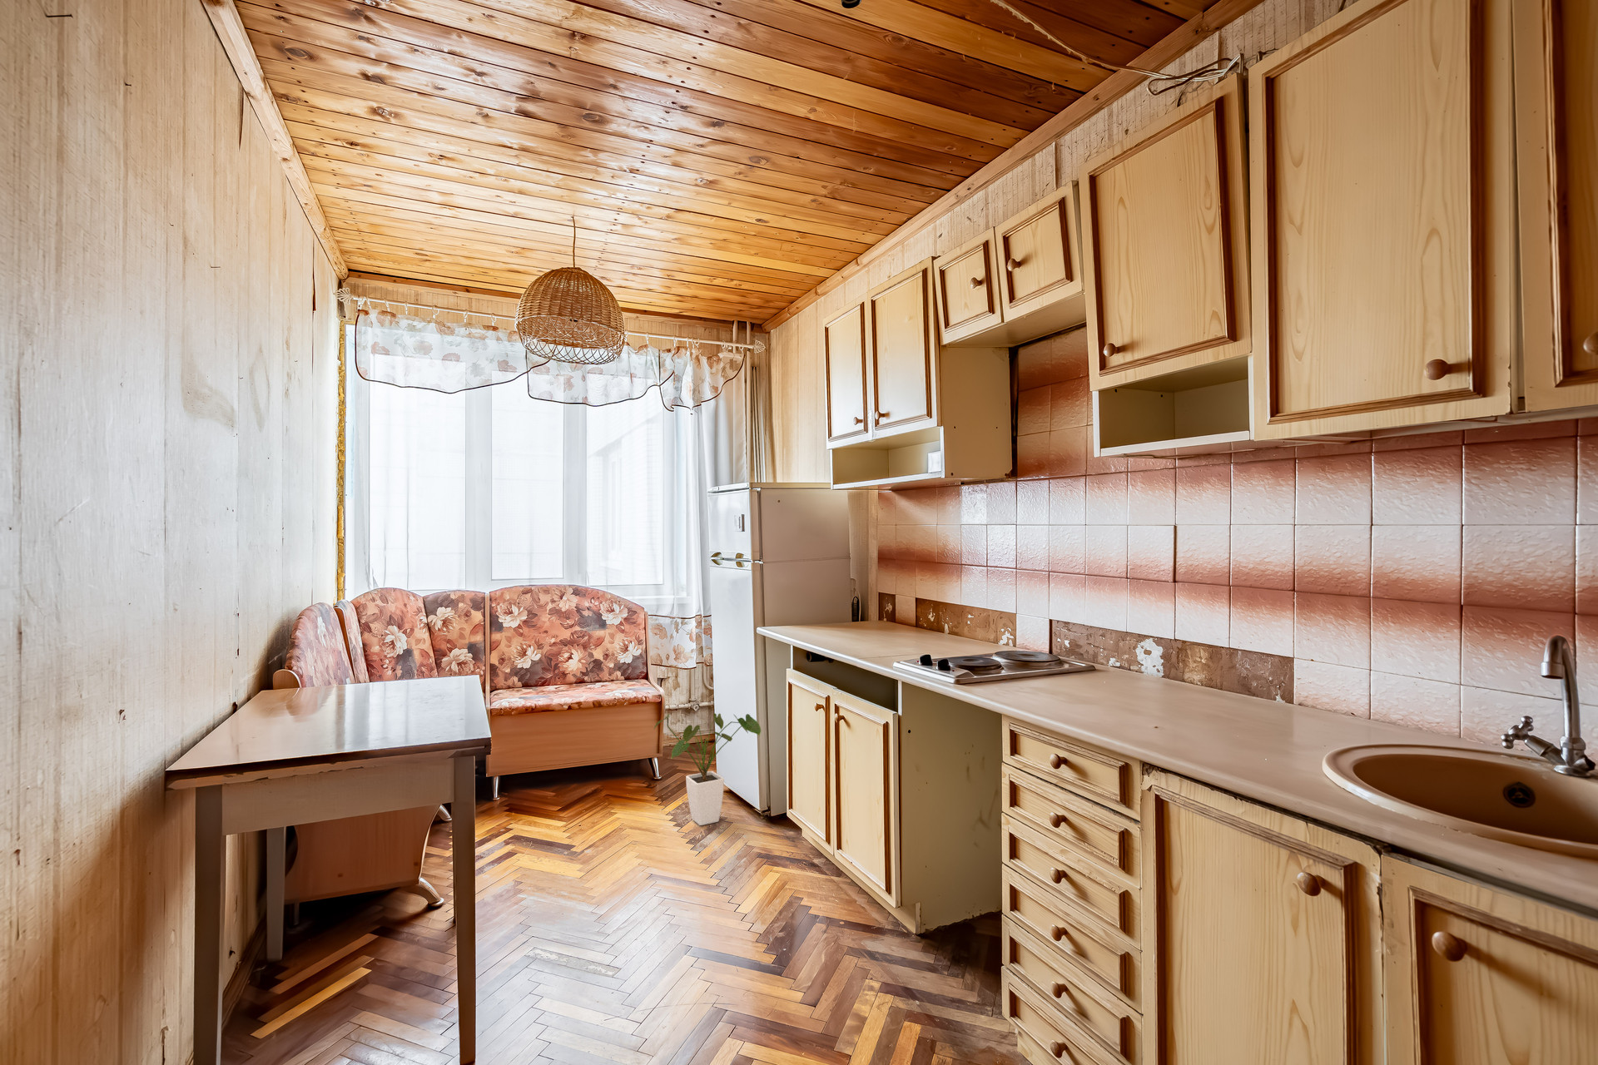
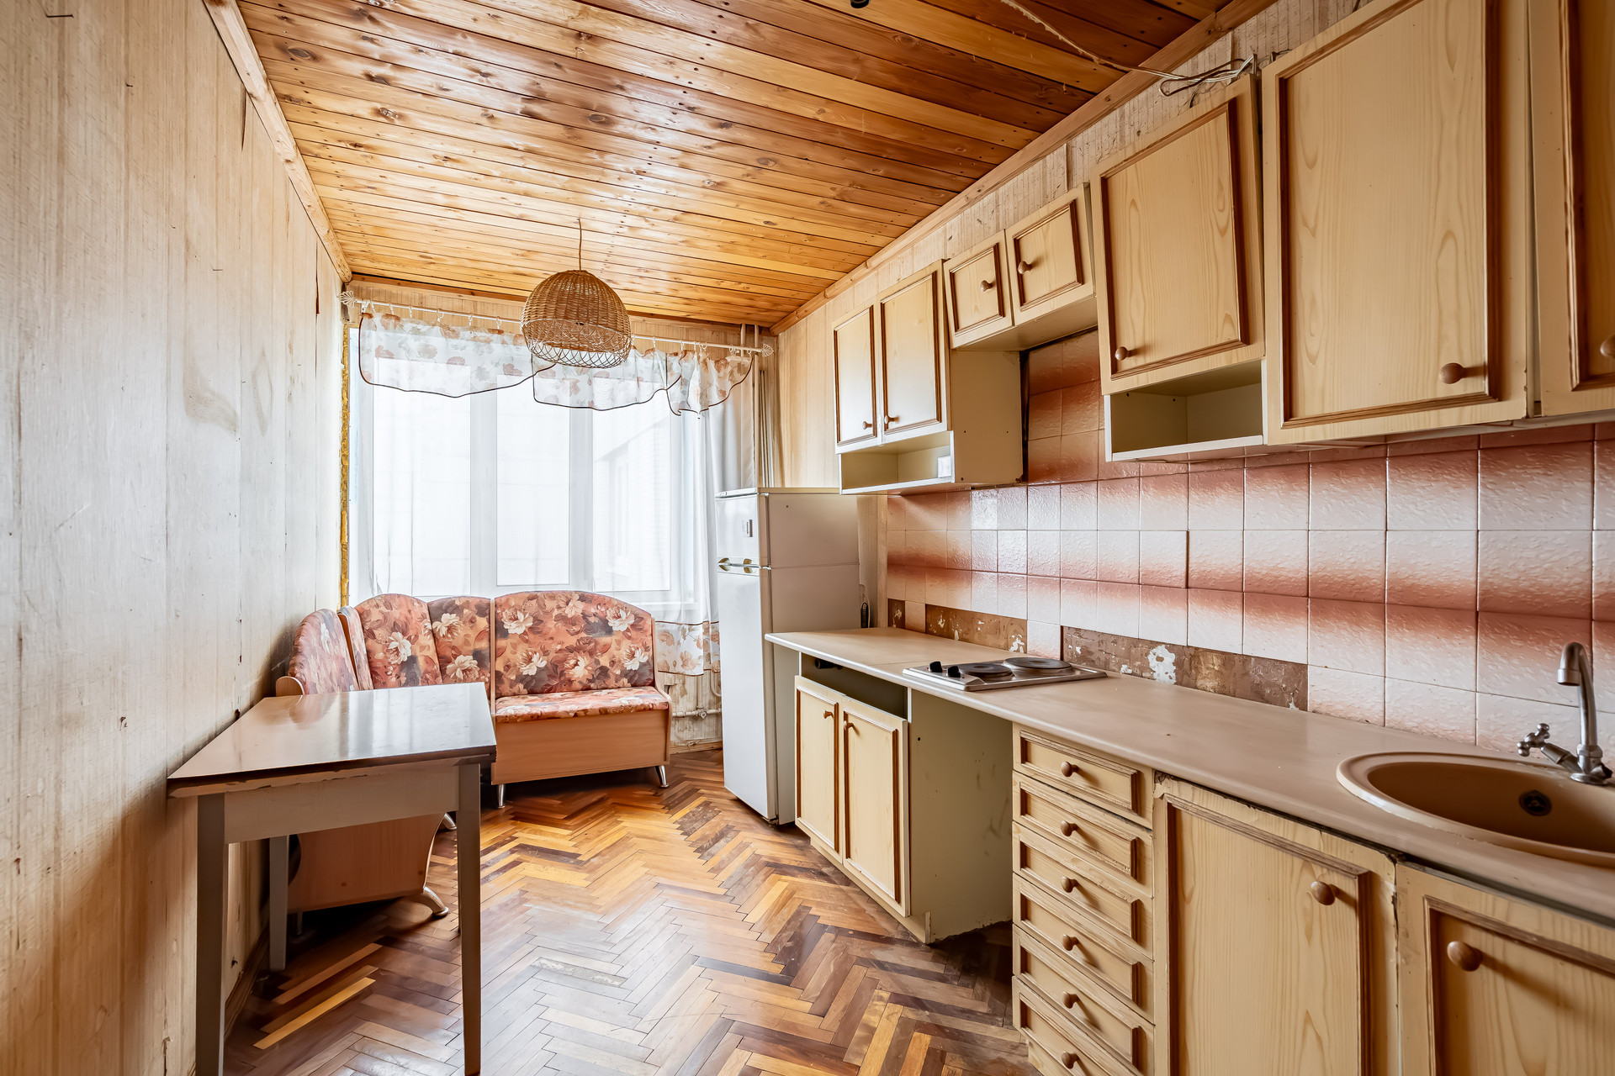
- house plant [653,712,761,826]
